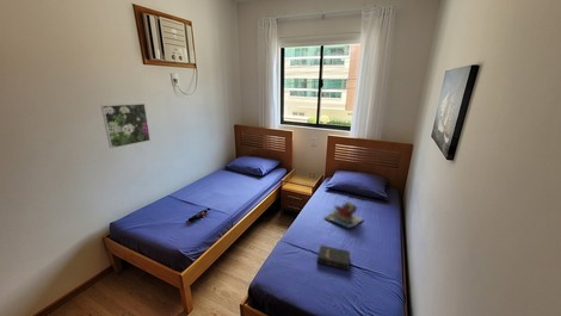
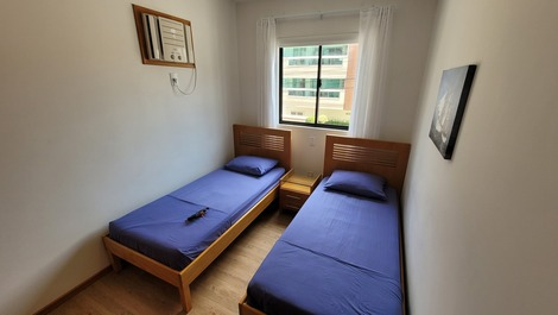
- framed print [100,103,152,149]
- teddy bear [322,200,364,228]
- hardback book [316,244,351,271]
